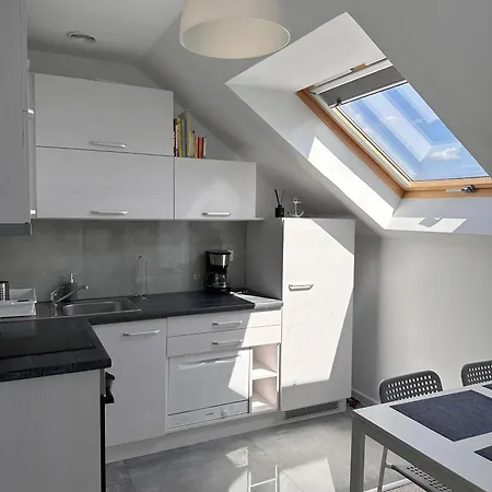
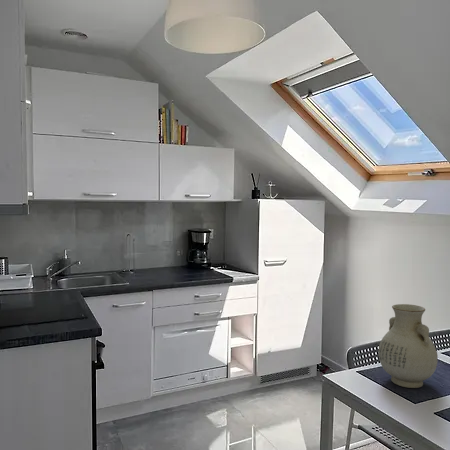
+ vase [377,303,439,389]
